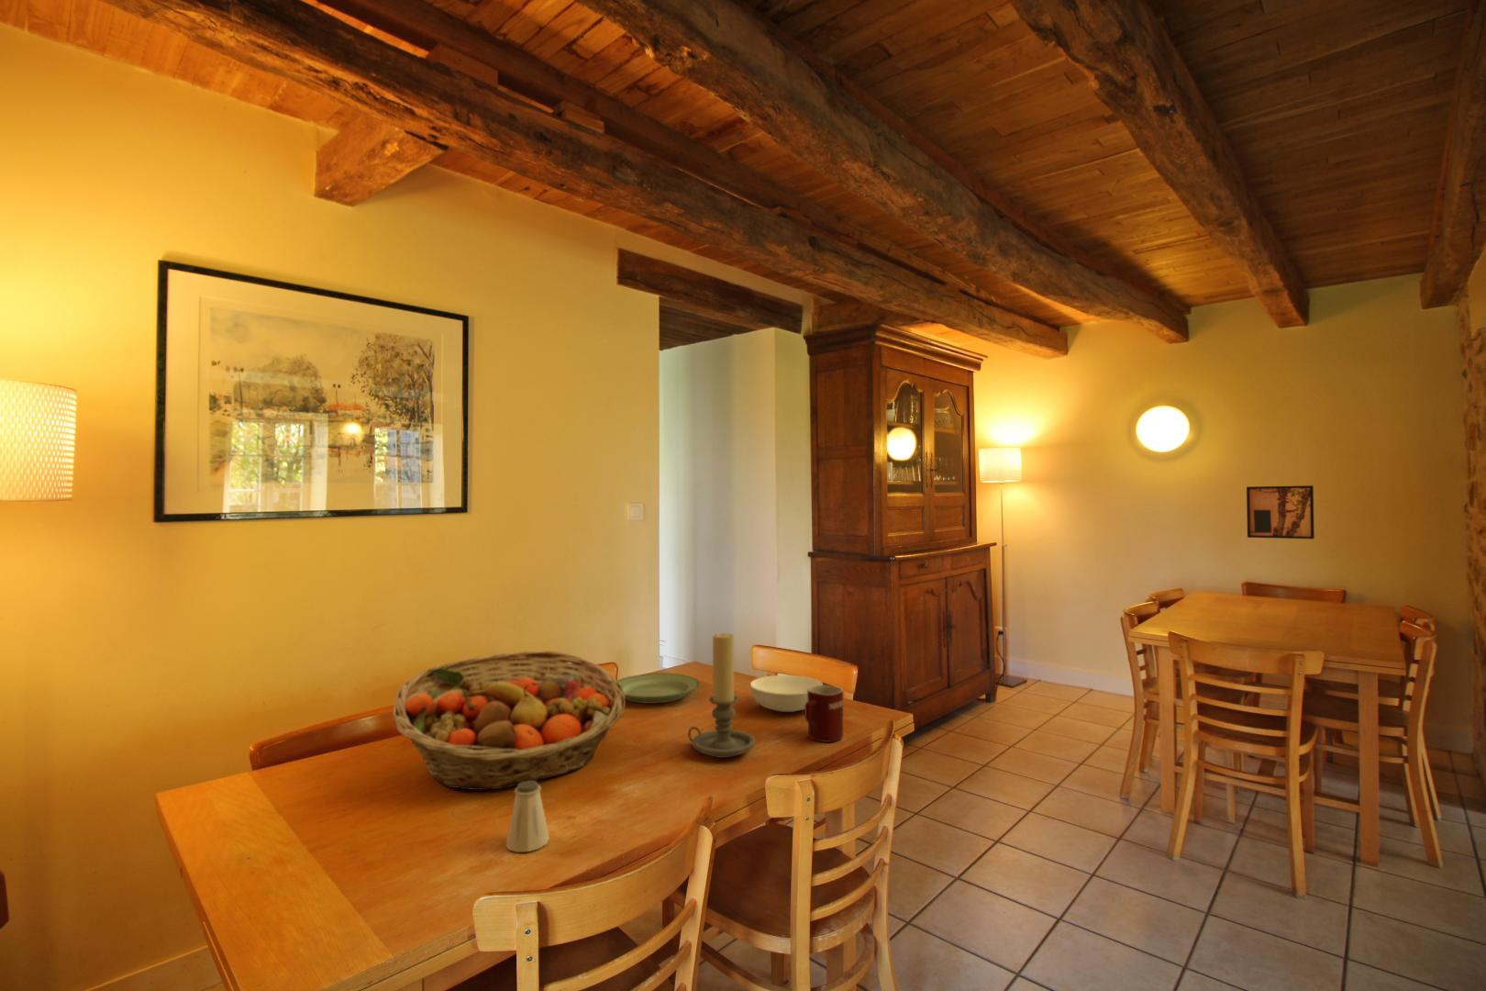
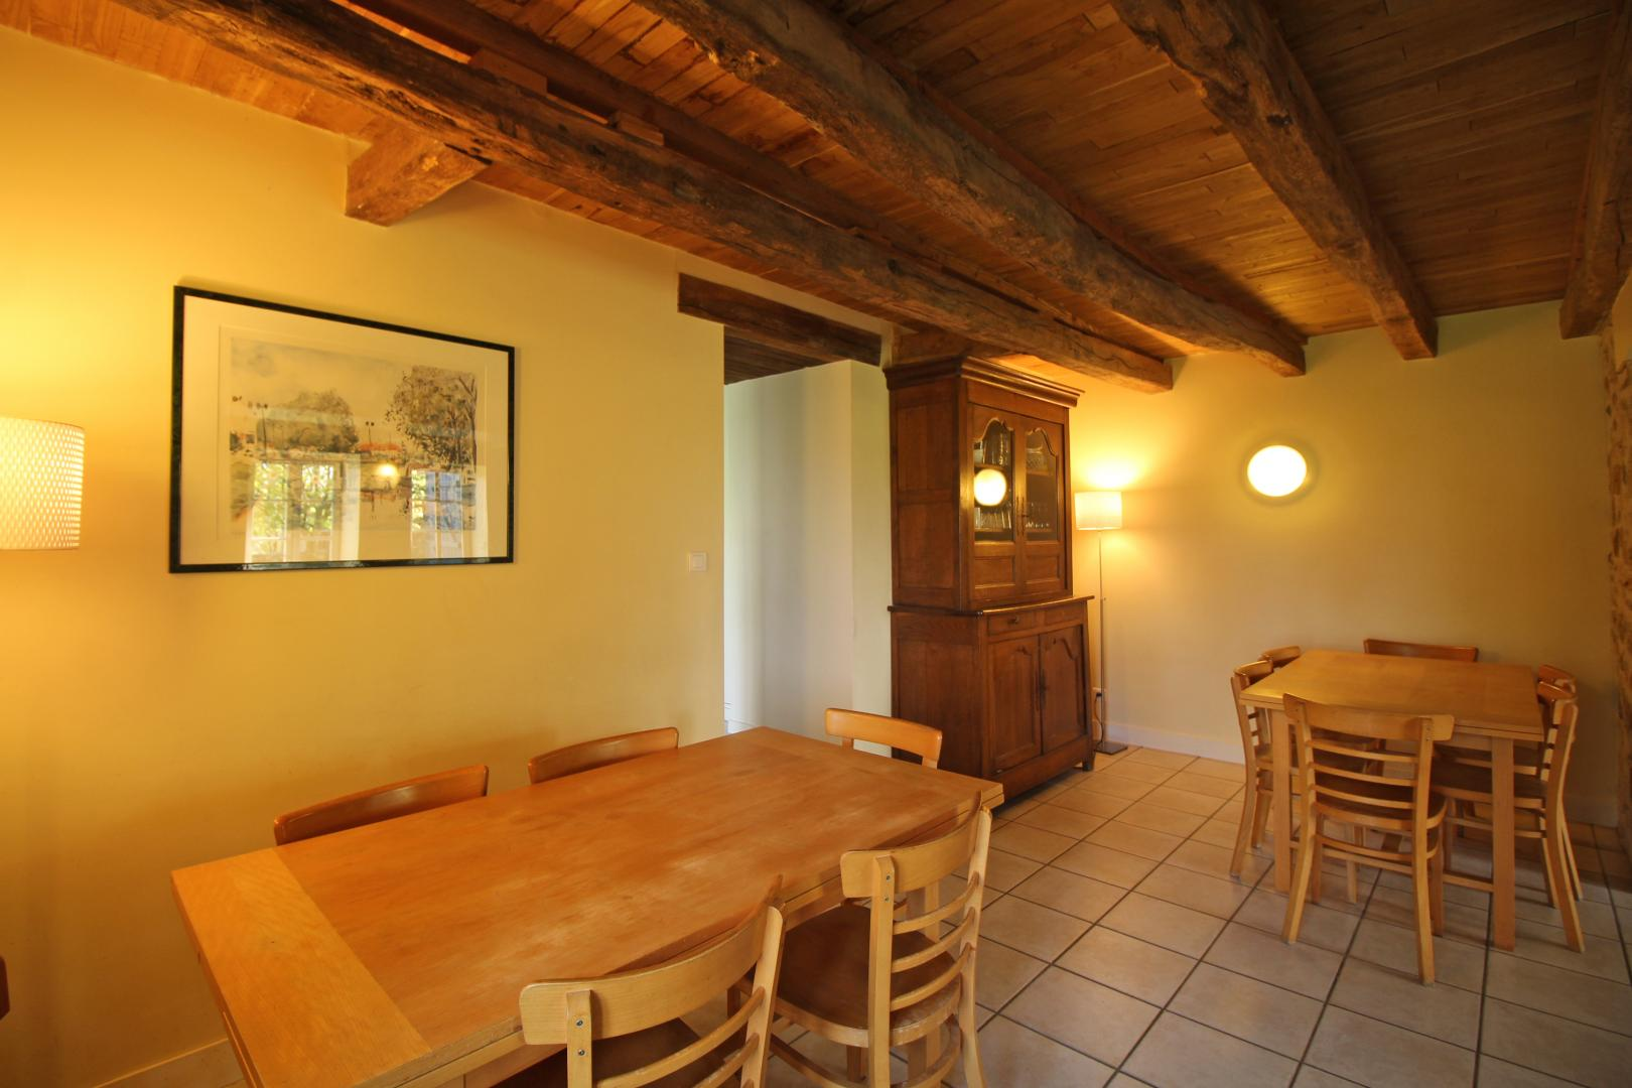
- fruit basket [391,649,627,791]
- saltshaker [505,781,551,854]
- wall art [1246,484,1316,540]
- candle holder [687,632,756,759]
- serving bowl [750,675,824,713]
- plate [617,672,701,705]
- mug [805,685,844,743]
